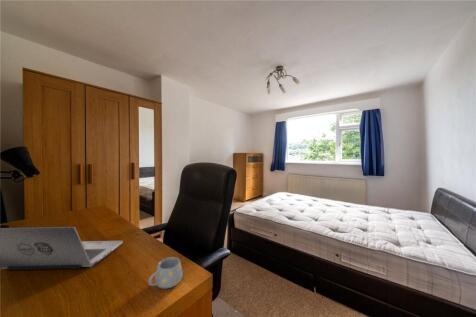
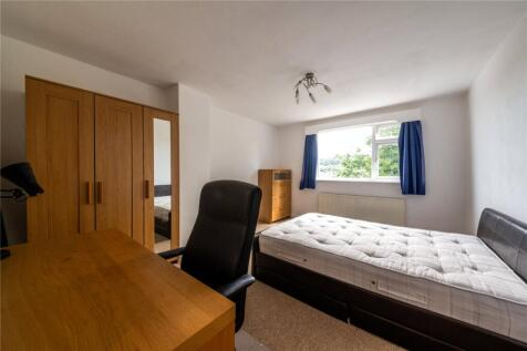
- laptop [0,226,124,271]
- mug [148,256,183,289]
